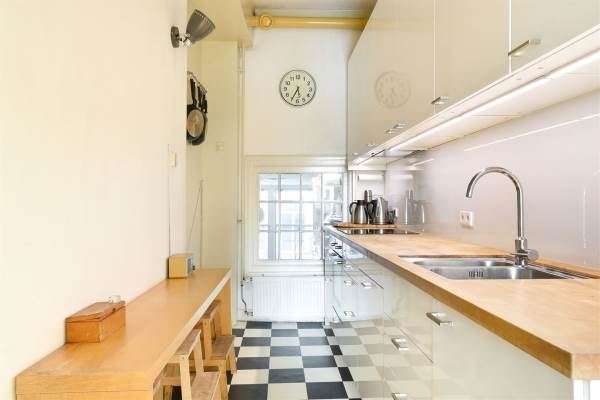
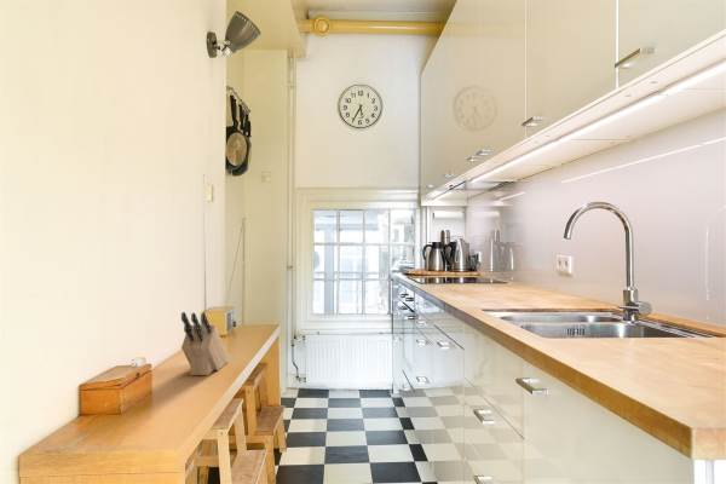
+ knife block [180,311,231,376]
